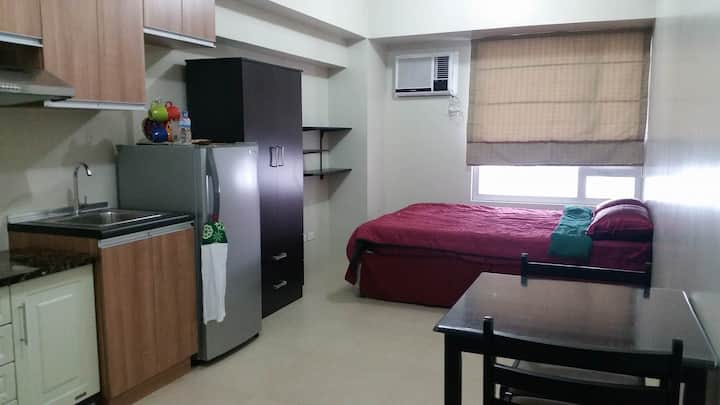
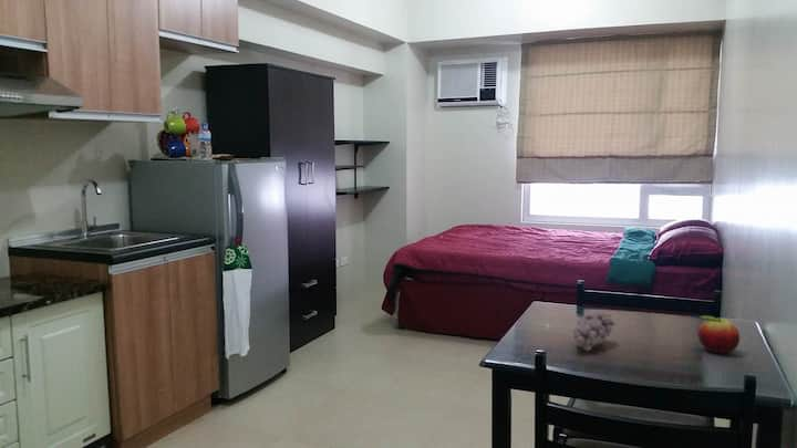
+ fruit [697,314,741,354]
+ fruit [572,310,617,352]
